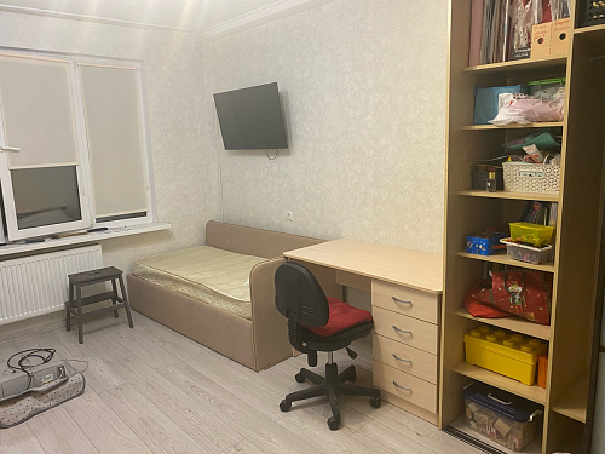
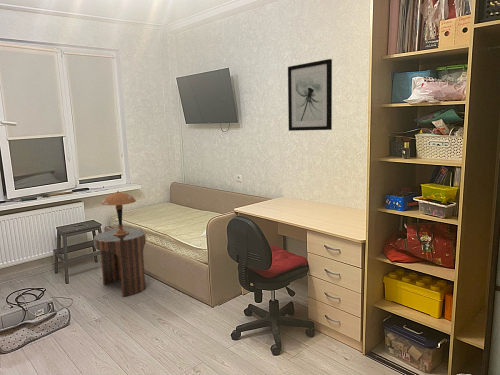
+ table lamp [100,190,137,236]
+ wall art [287,58,333,132]
+ side table [93,228,147,297]
